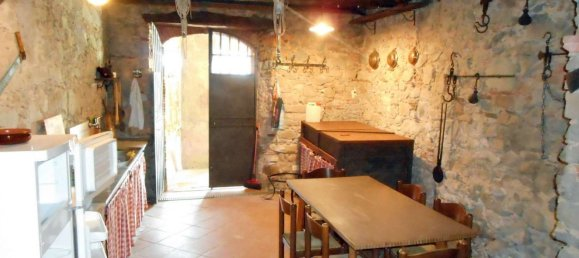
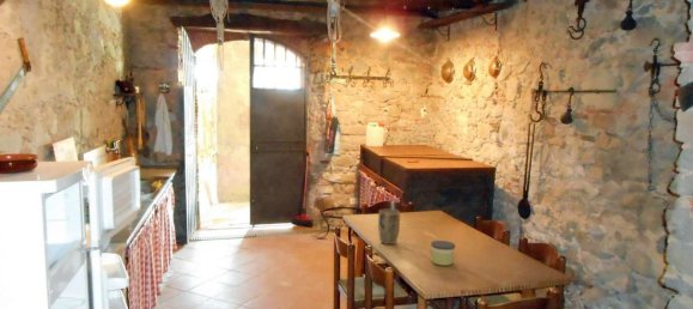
+ plant pot [377,208,401,246]
+ candle [430,240,456,267]
